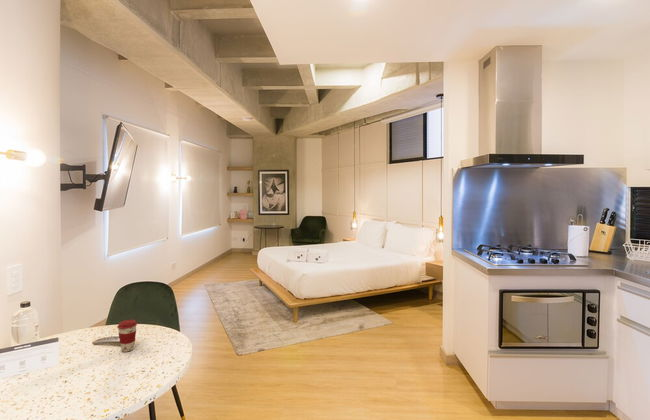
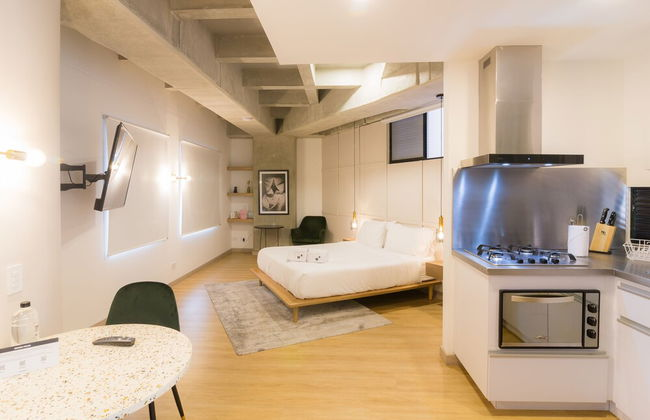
- coffee cup [116,319,138,353]
